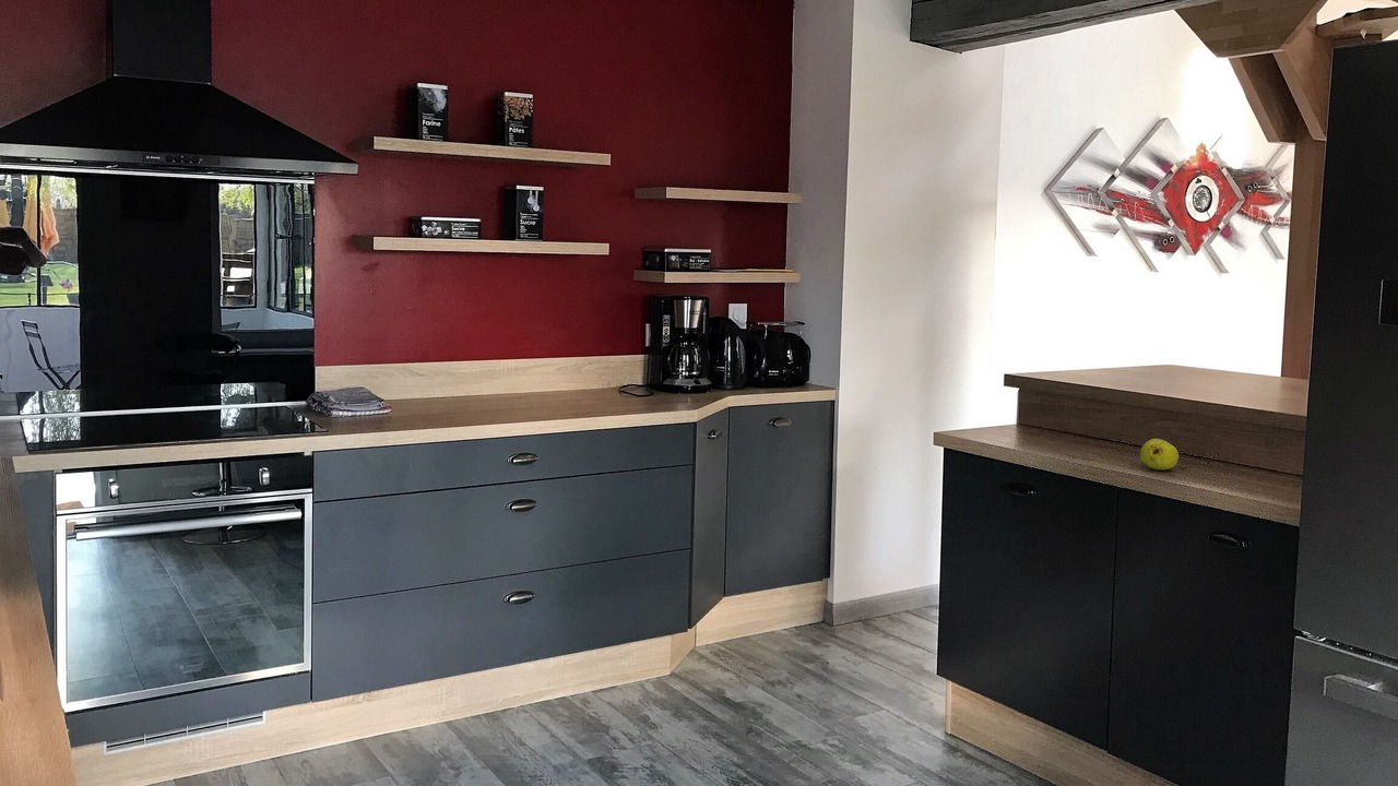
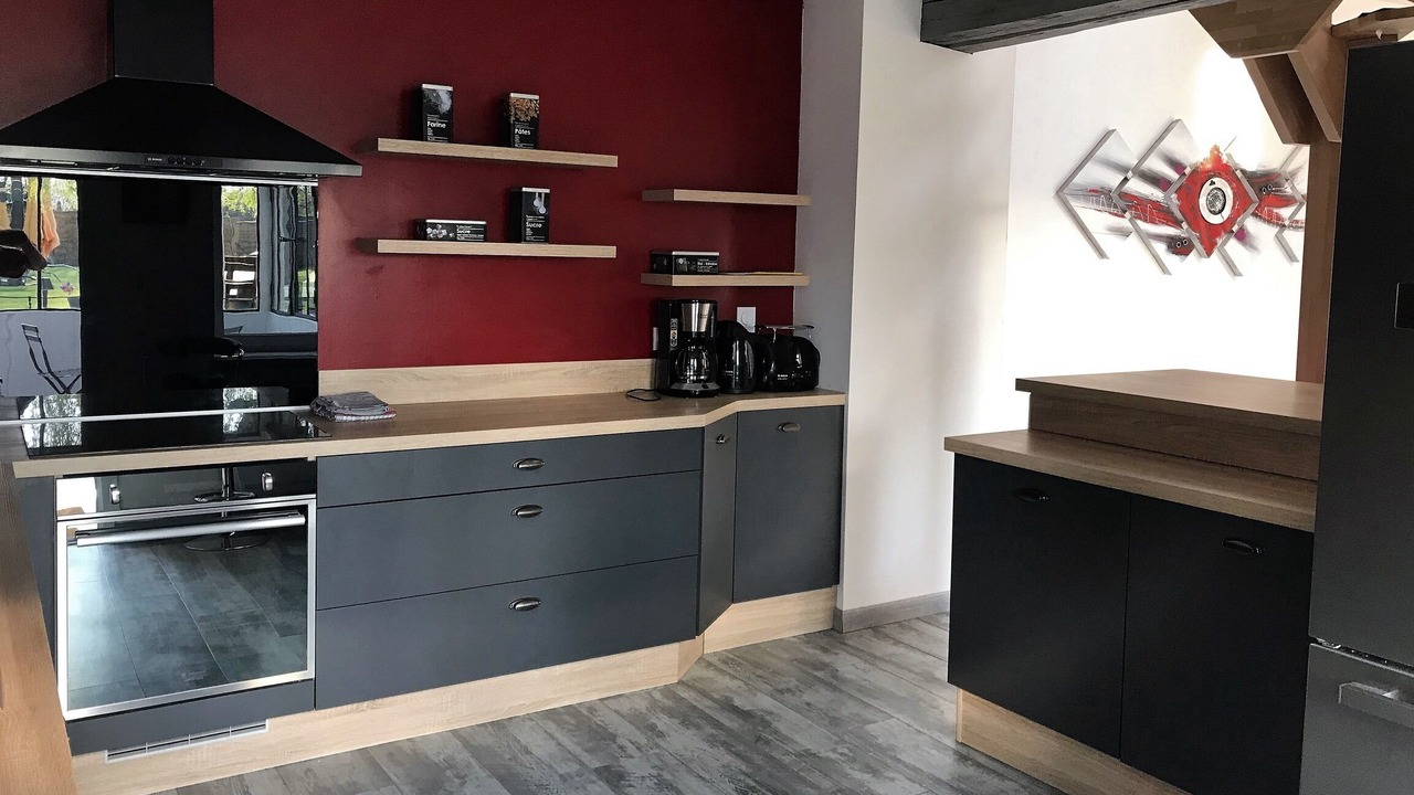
- fruit [1139,438,1188,471]
